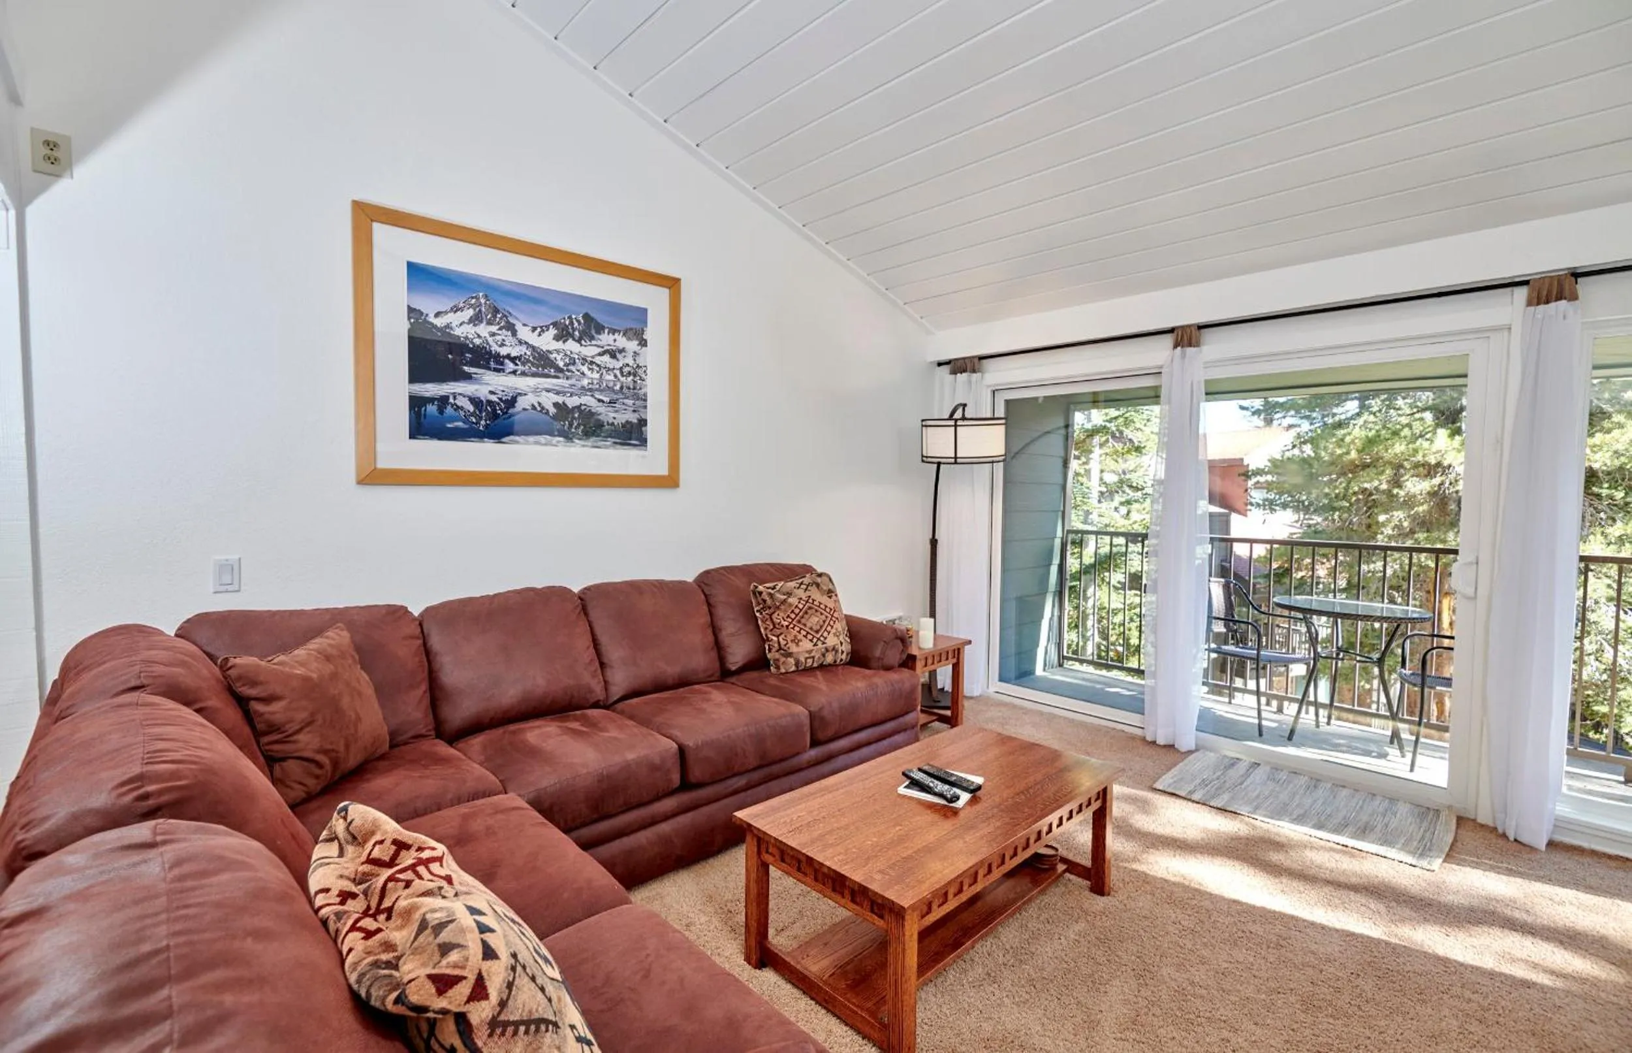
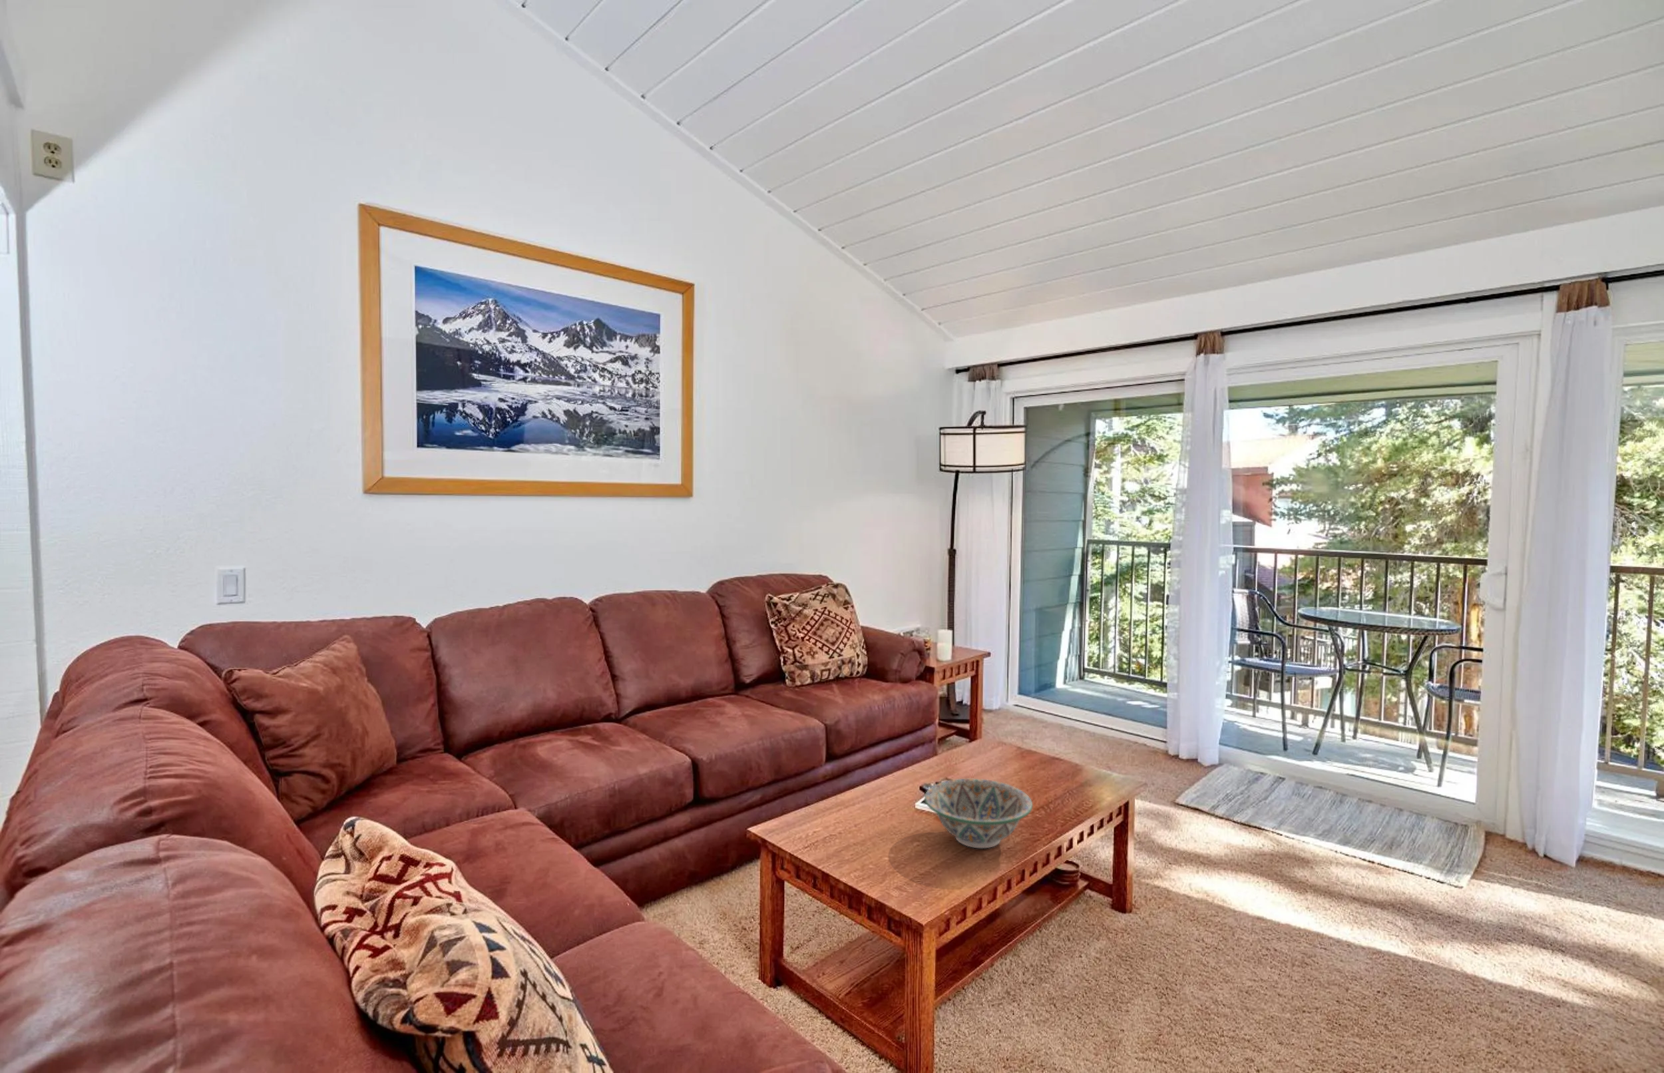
+ decorative bowl [924,778,1033,849]
